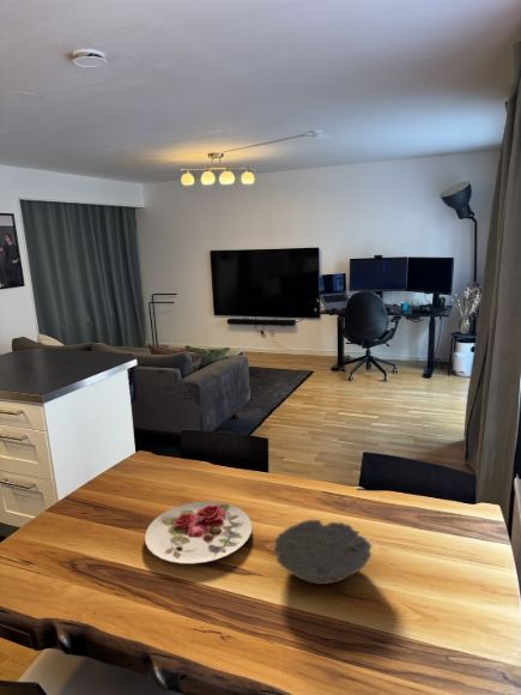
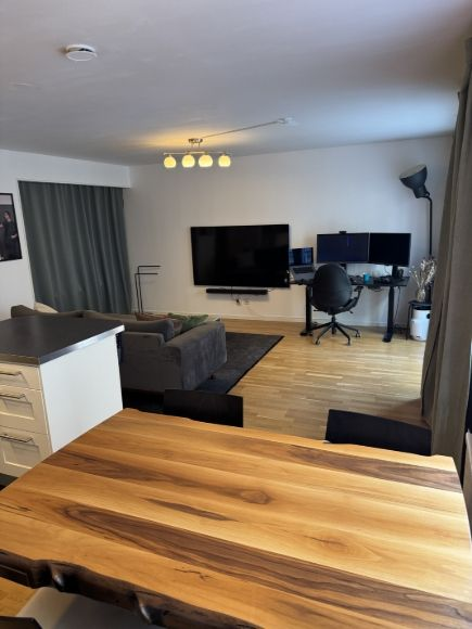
- plate [144,501,253,564]
- bowl [272,519,374,586]
